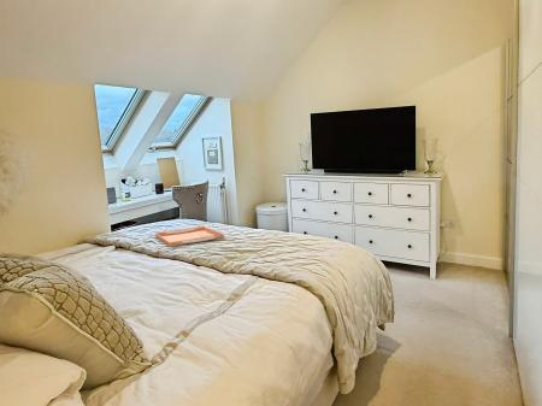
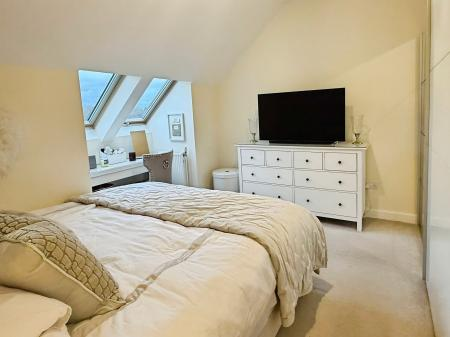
- serving tray [154,225,225,247]
